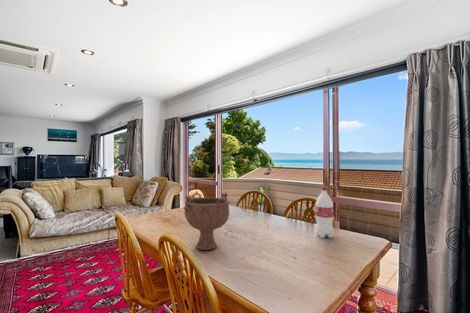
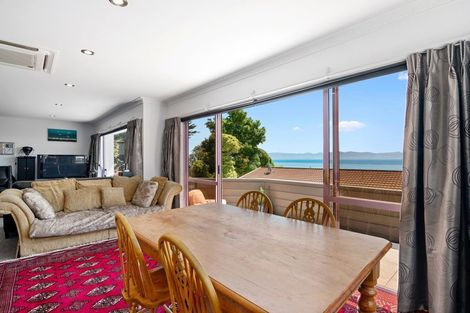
- bottle [315,186,334,239]
- decorative bowl [183,190,231,251]
